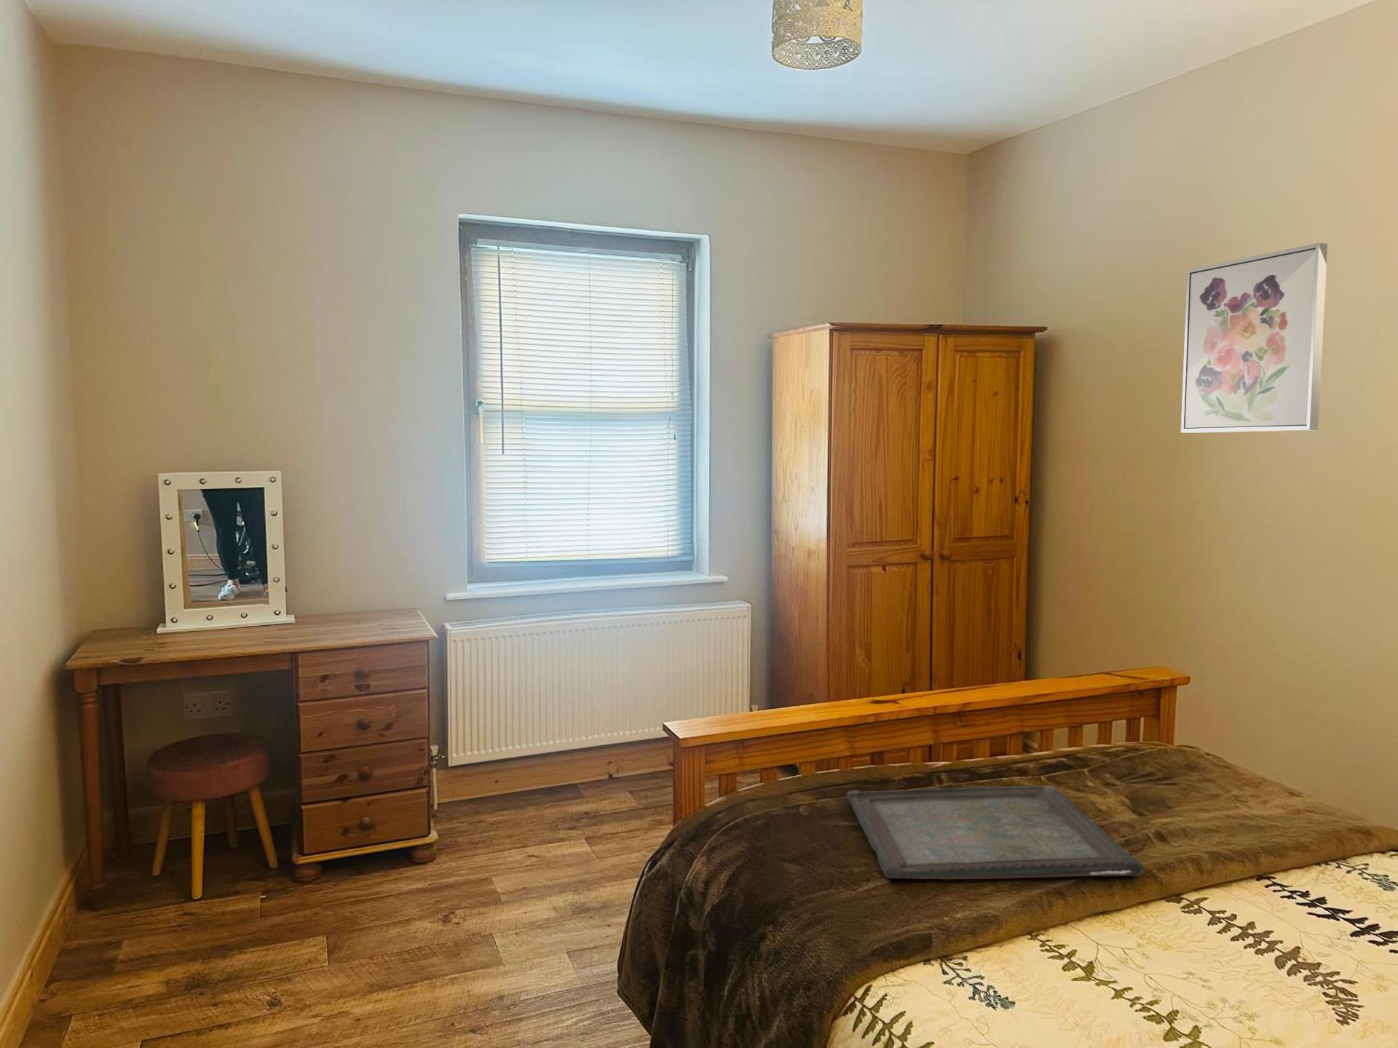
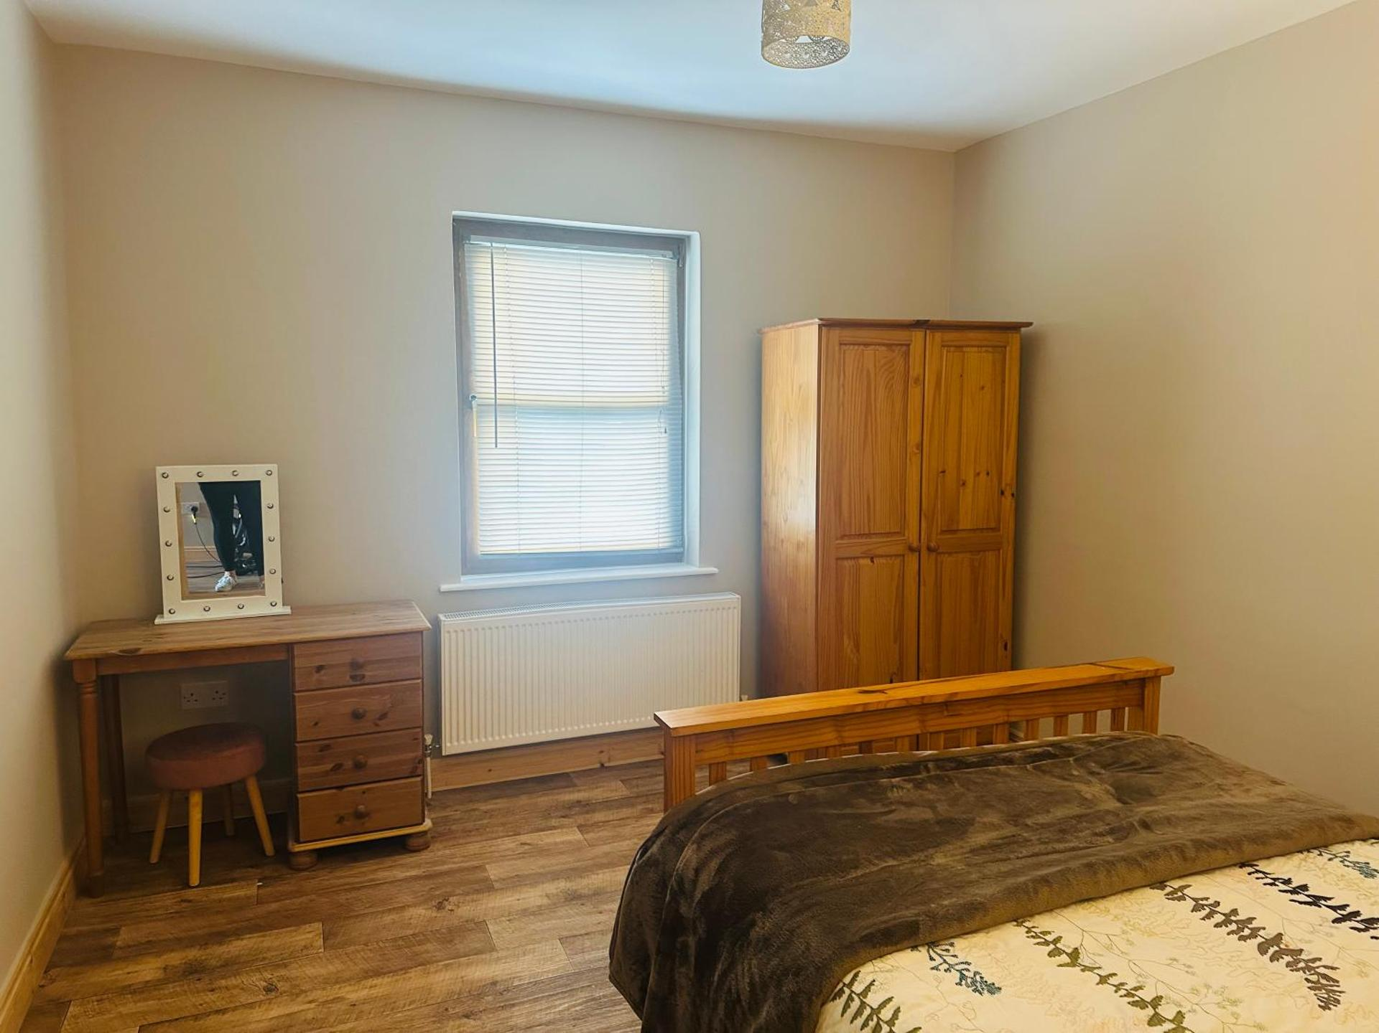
- serving tray [847,785,1145,880]
- wall art [1180,242,1328,434]
